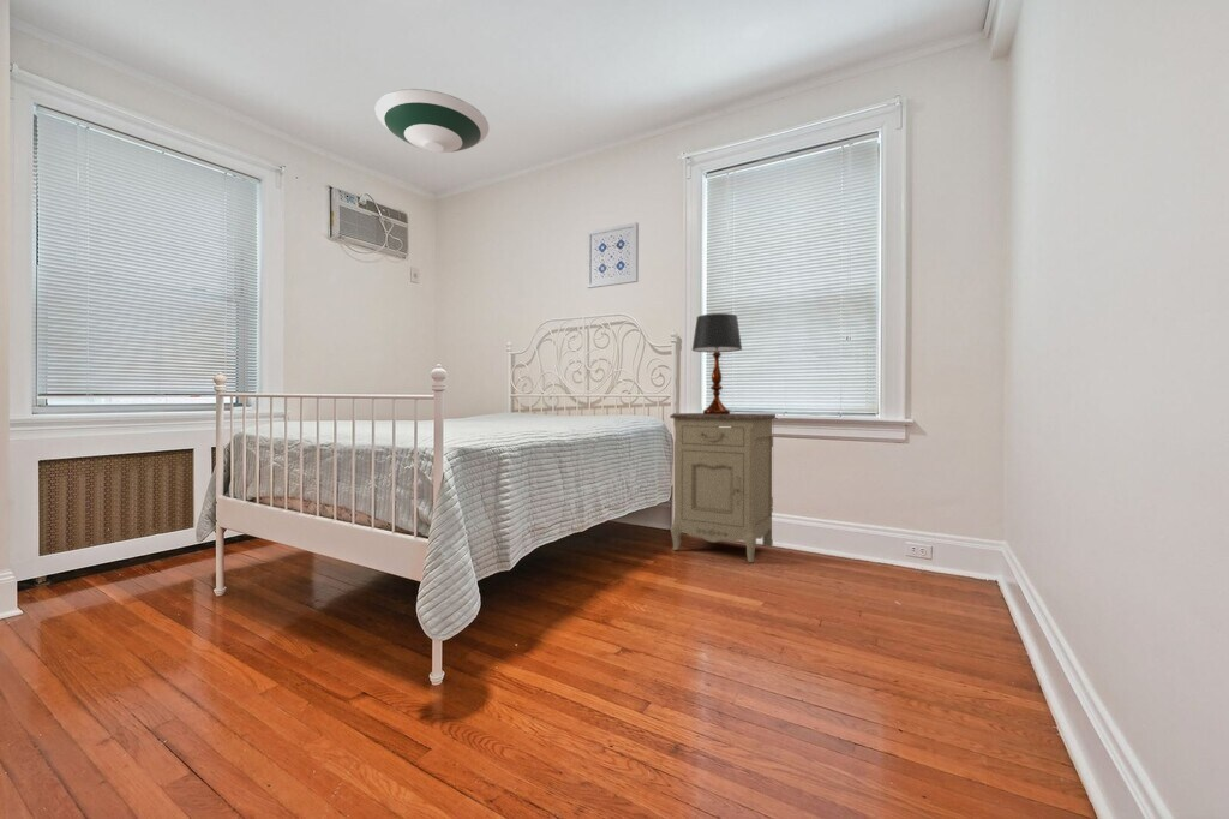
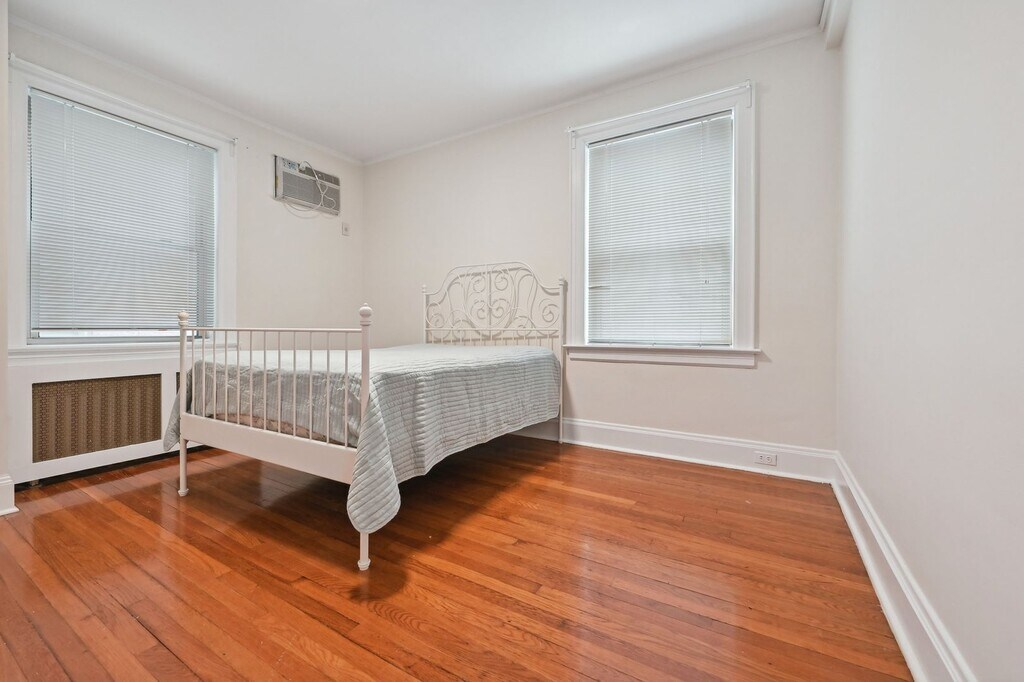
- table lamp [690,312,743,414]
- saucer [374,88,490,154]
- wall art [586,221,640,289]
- nightstand [669,412,777,563]
